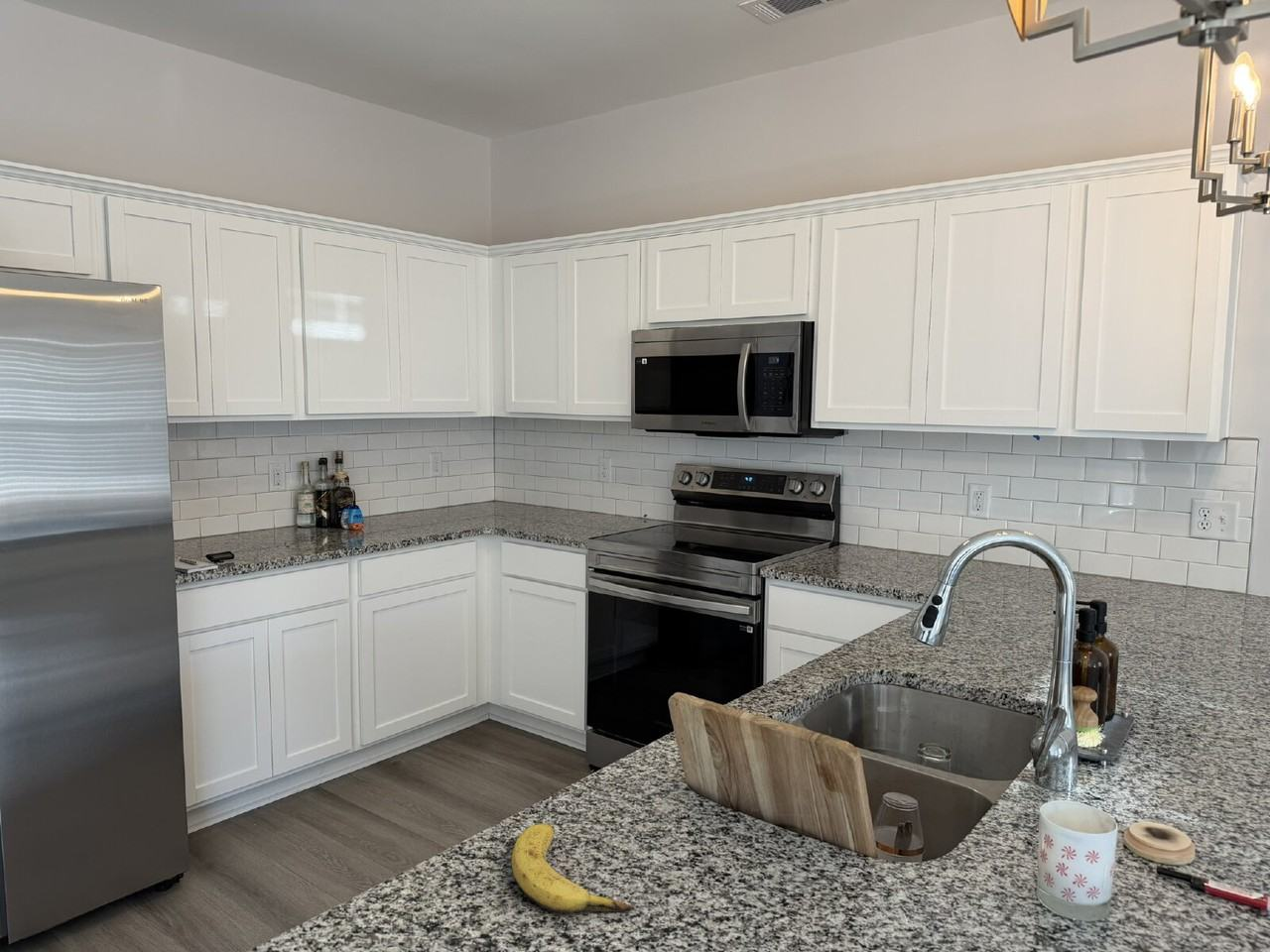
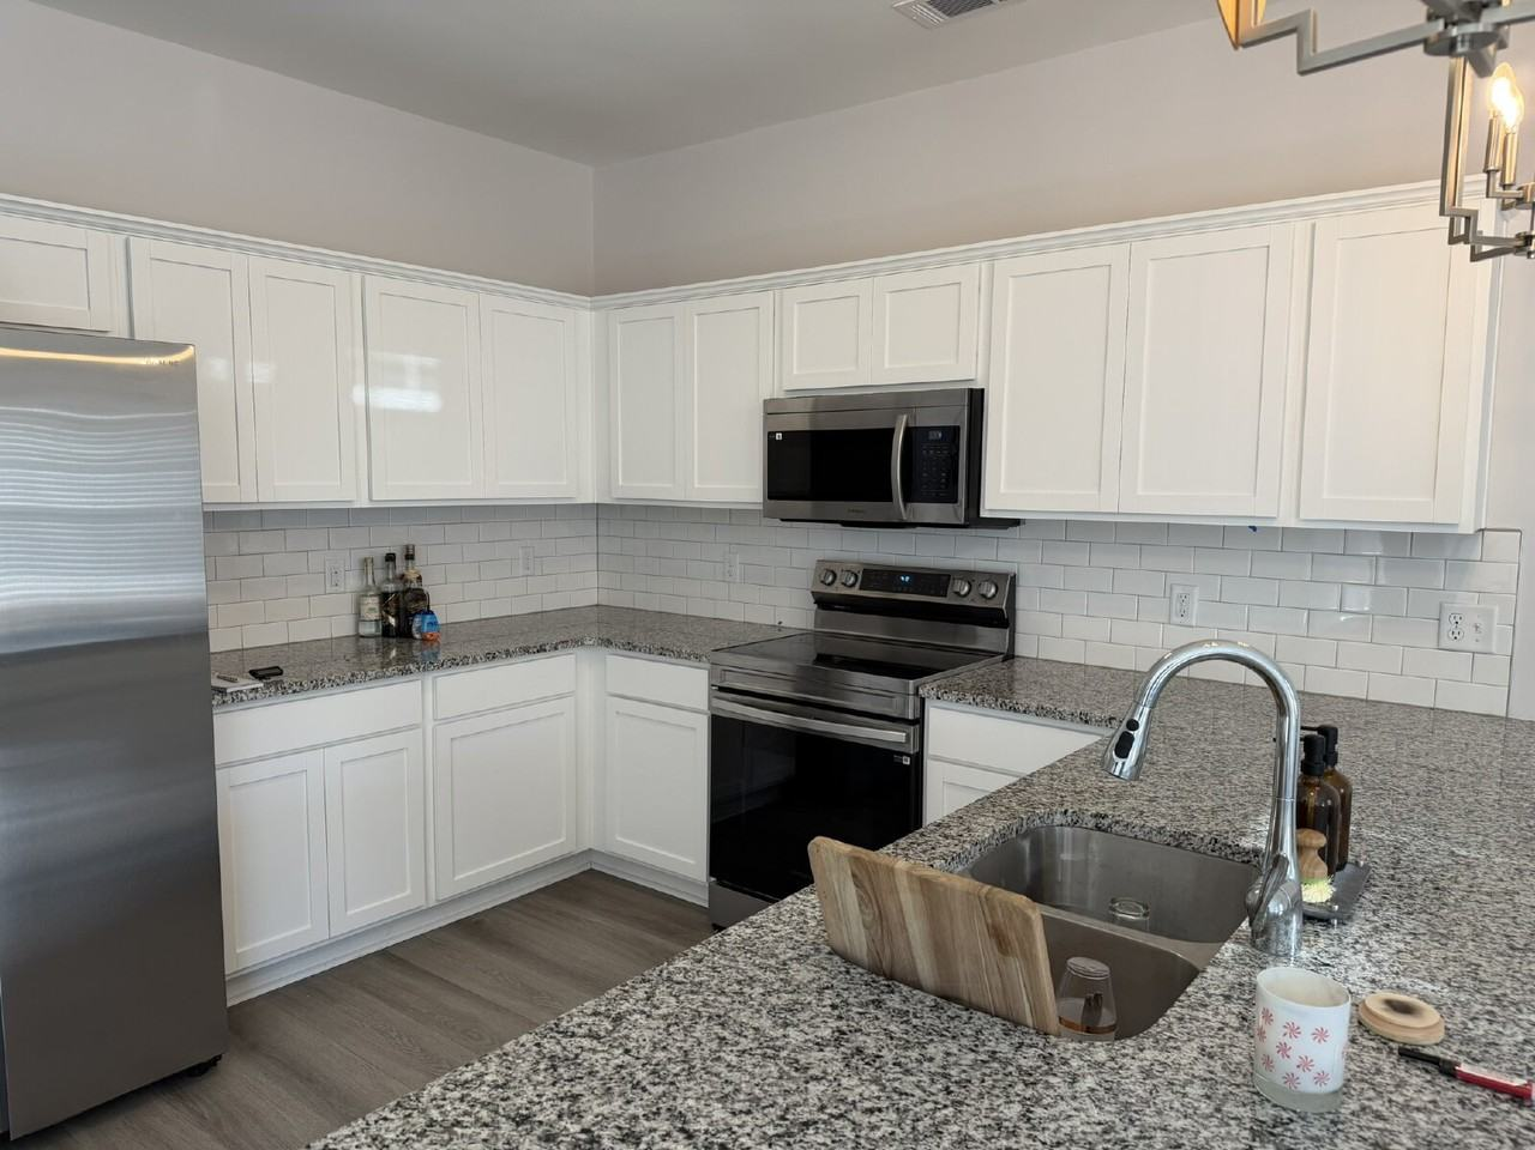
- banana [511,823,637,914]
